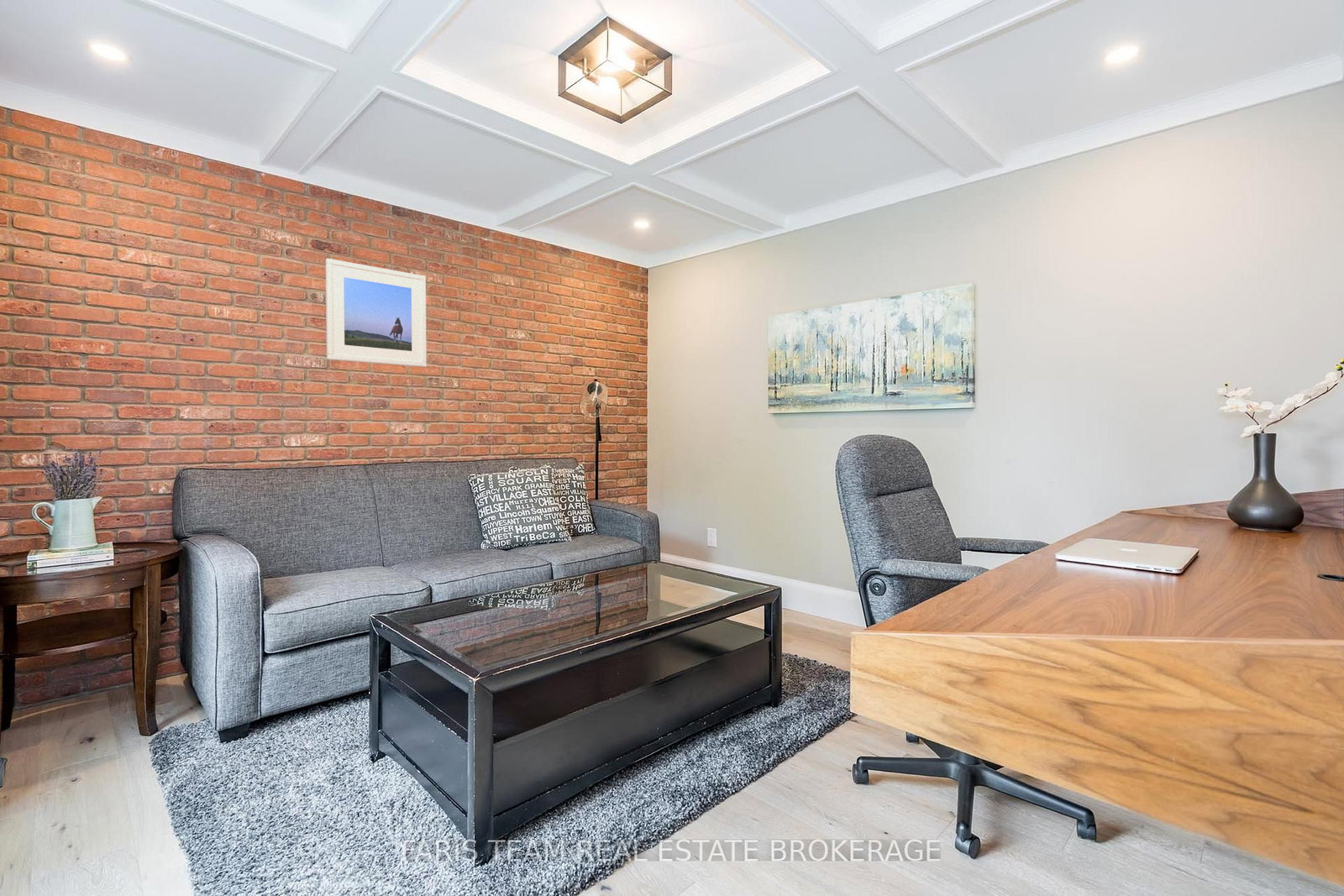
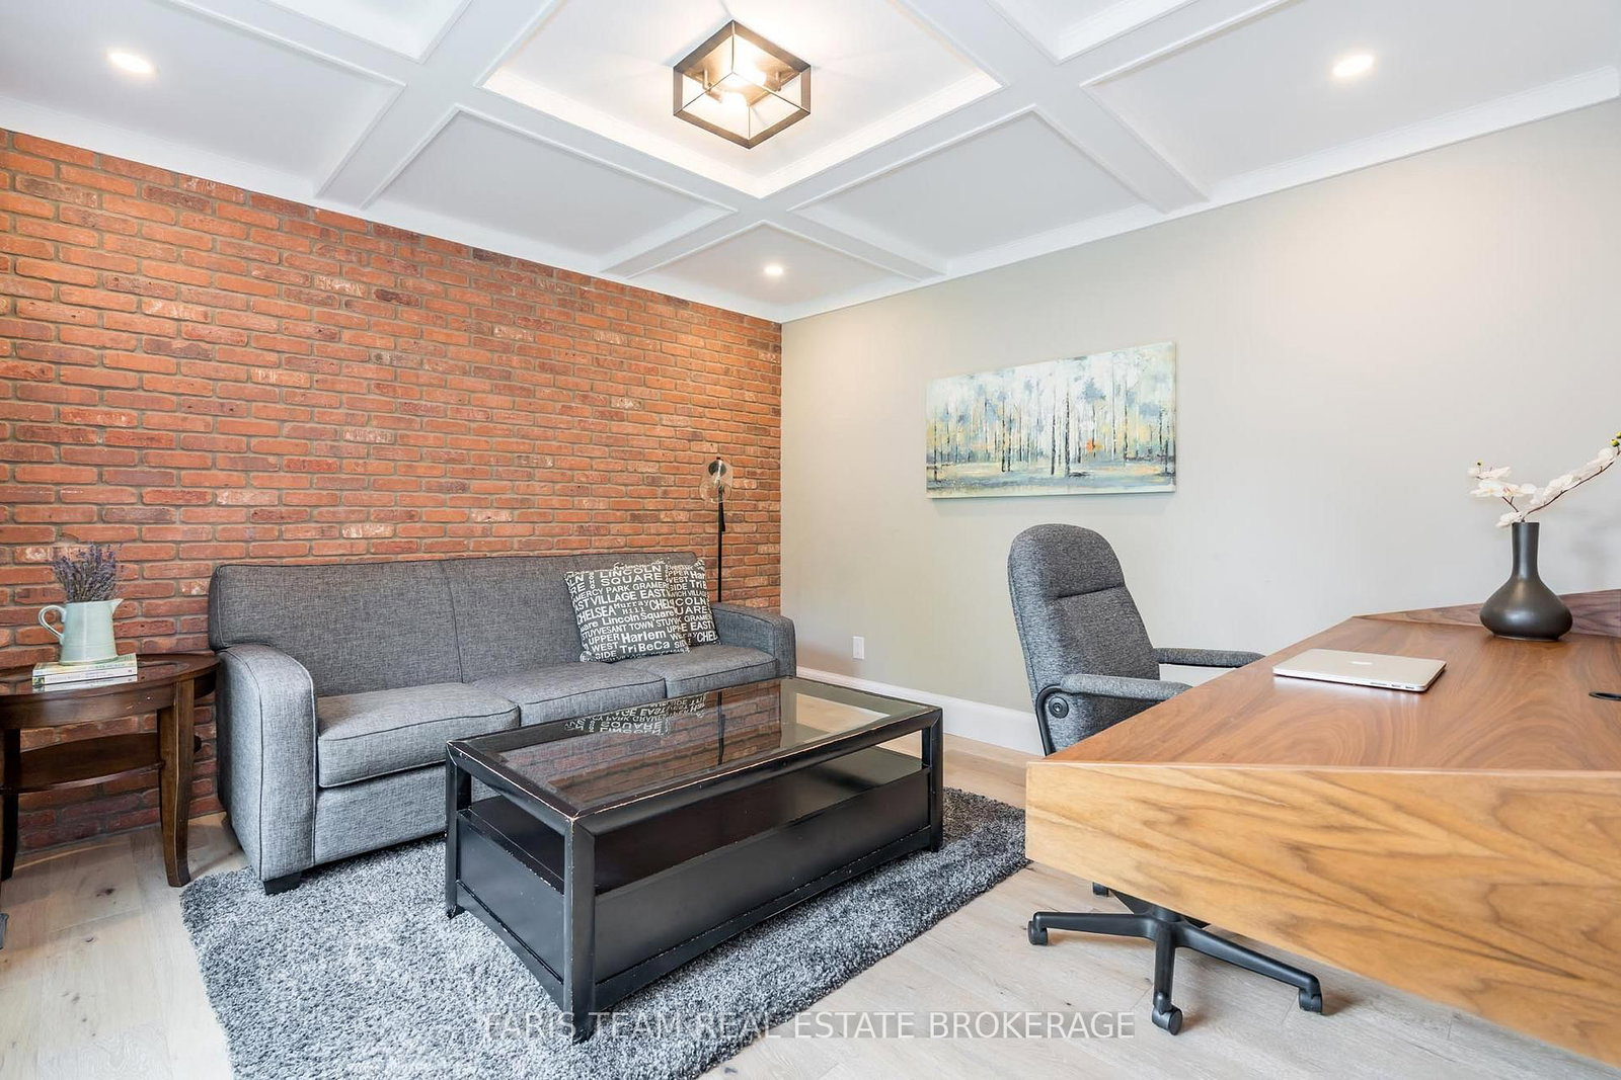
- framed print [325,258,428,368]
